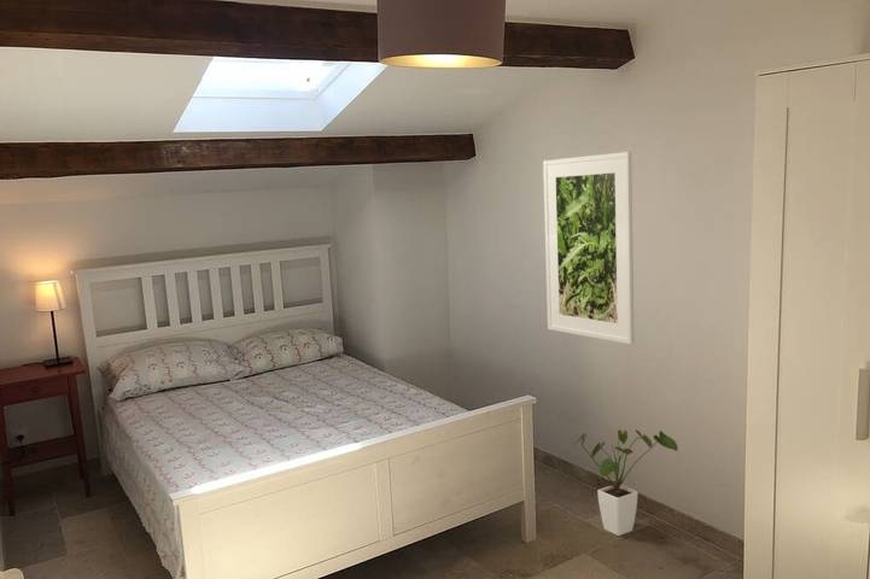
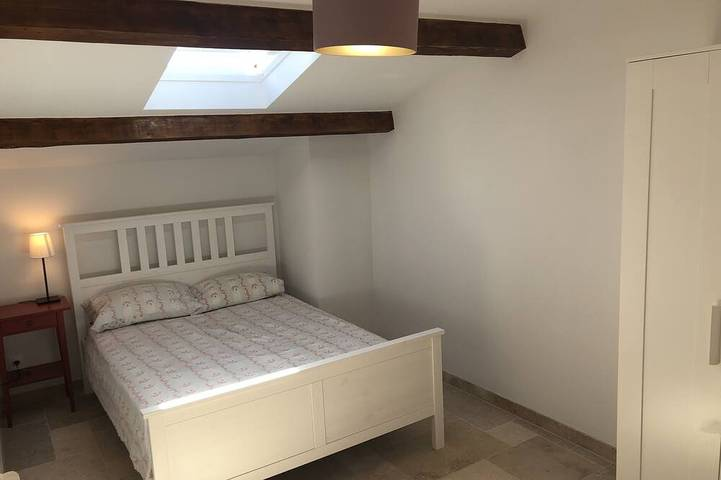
- house plant [571,428,679,537]
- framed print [542,151,636,345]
